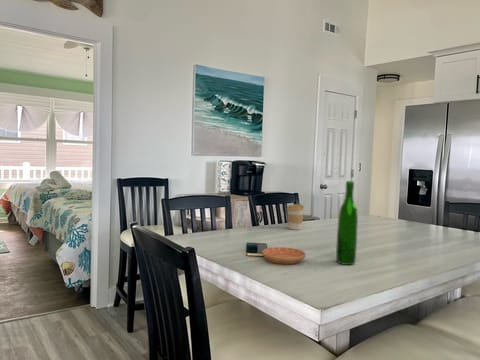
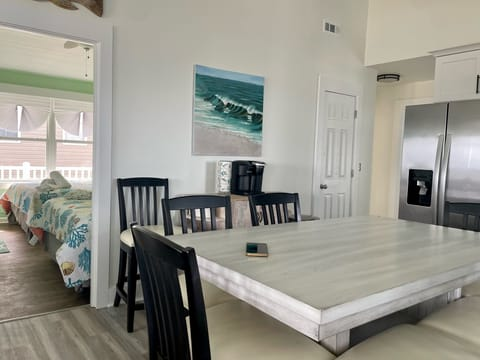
- saucer [261,246,307,265]
- wine bottle [335,180,359,266]
- coffee cup [286,203,305,231]
